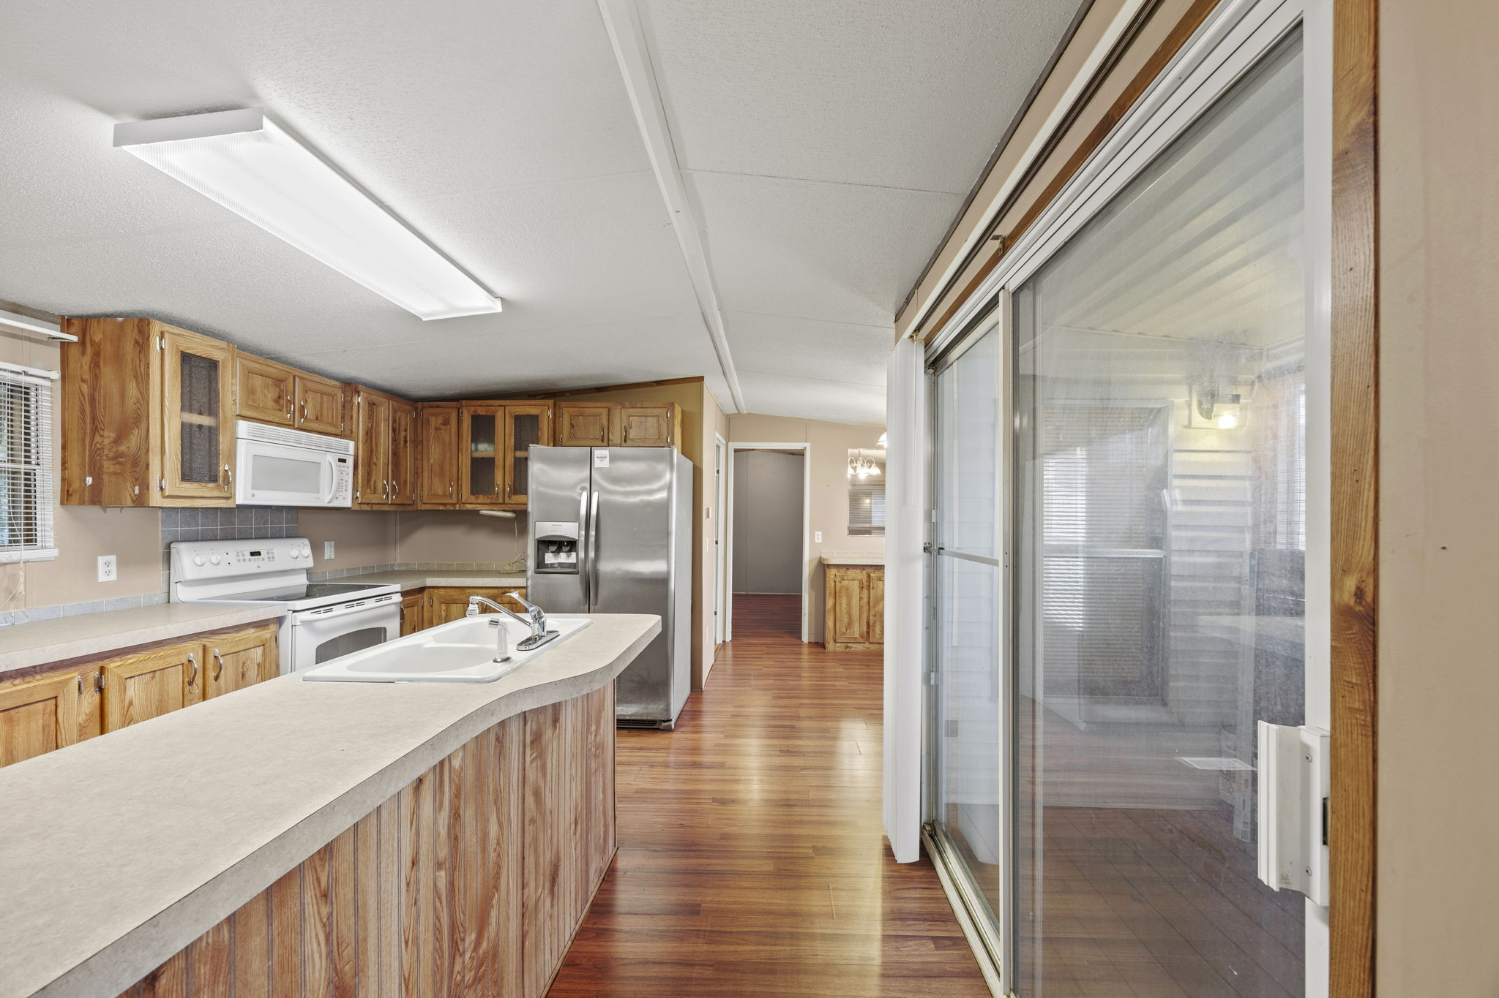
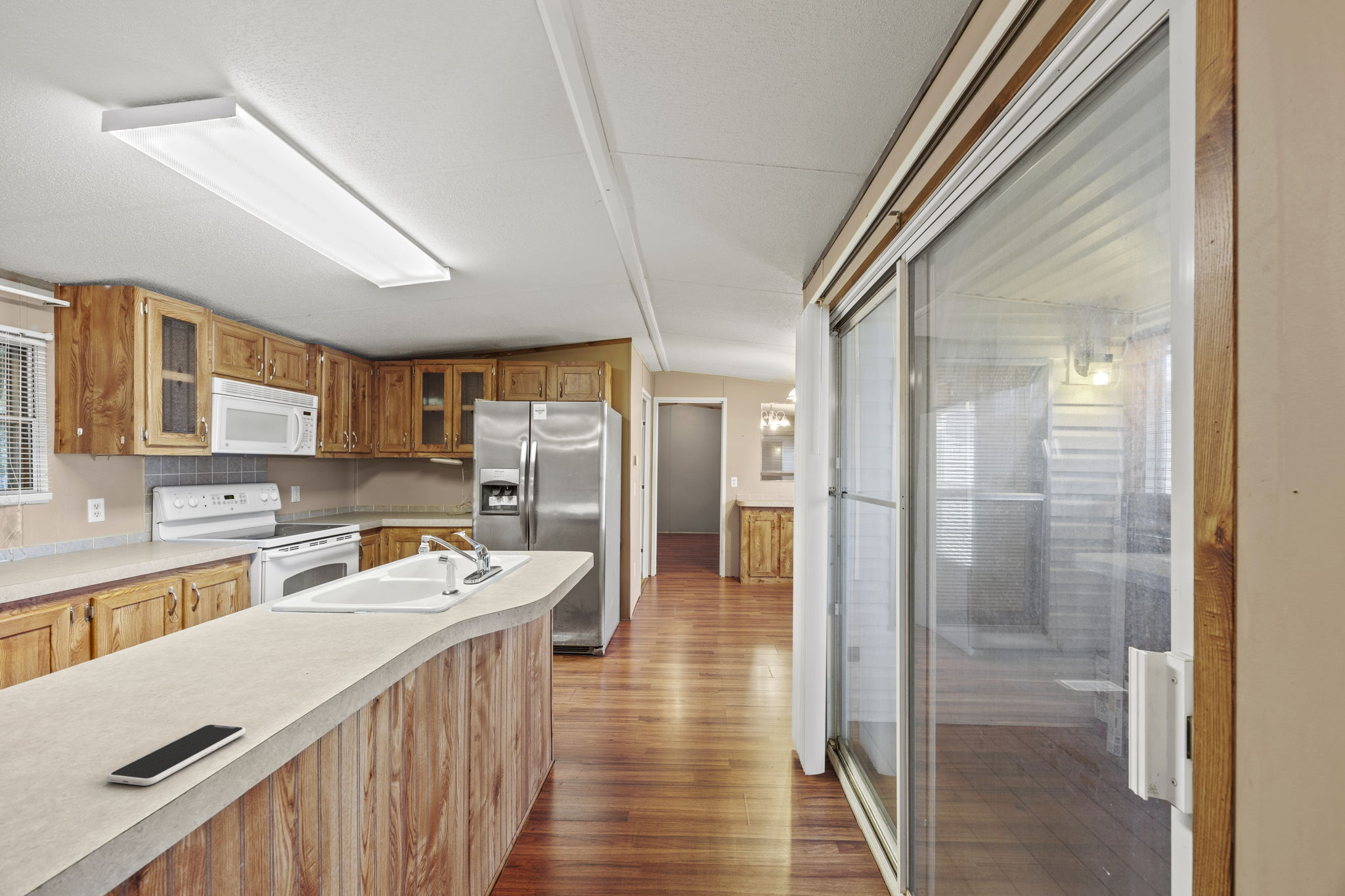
+ smartphone [106,723,246,786]
